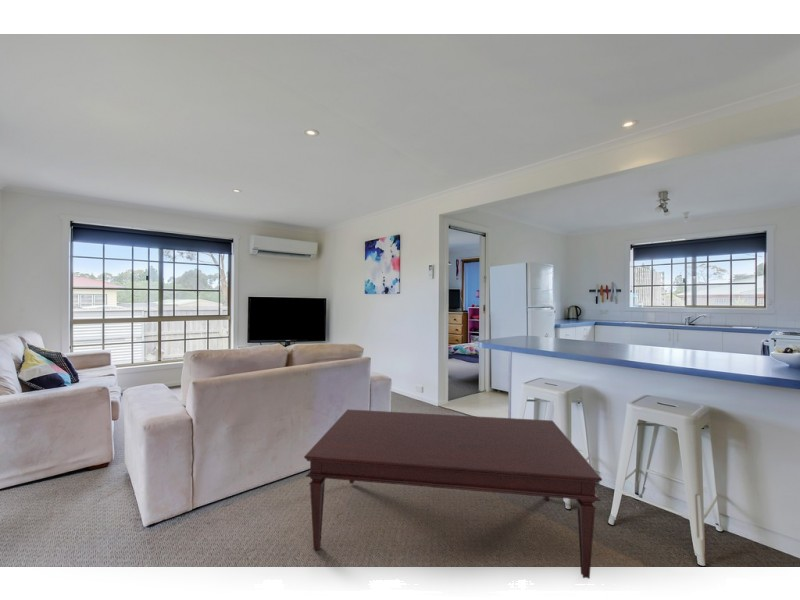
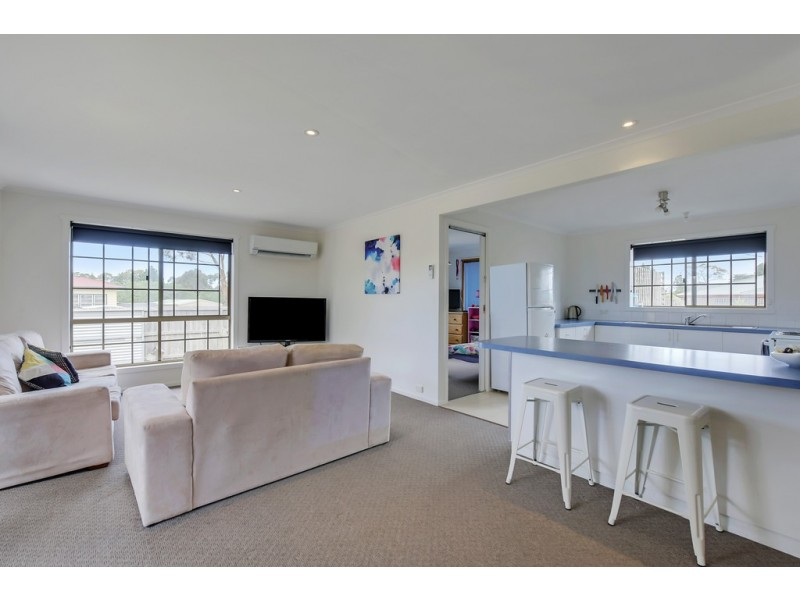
- coffee table [303,408,603,580]
